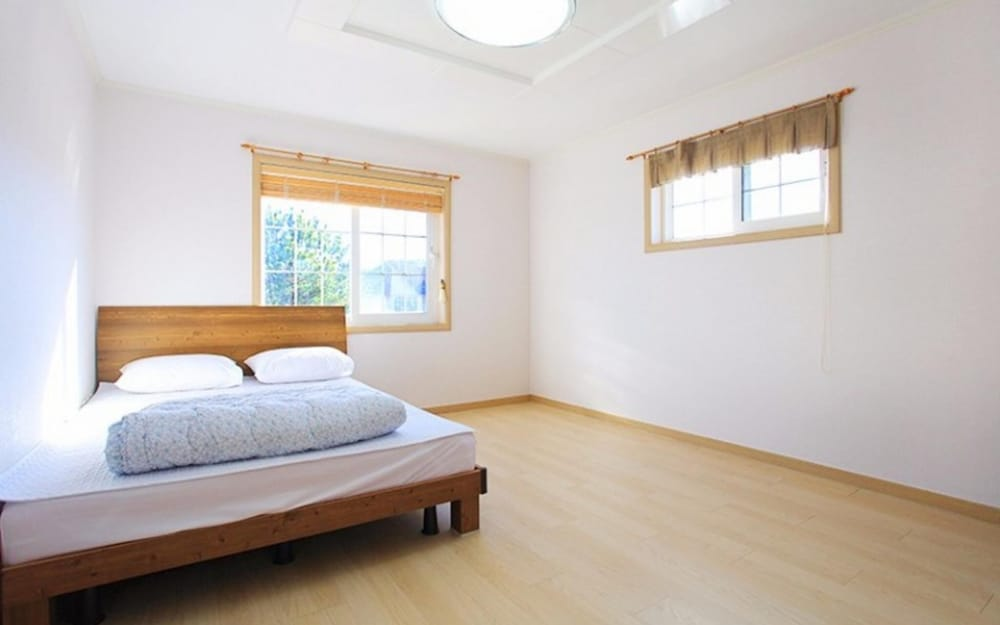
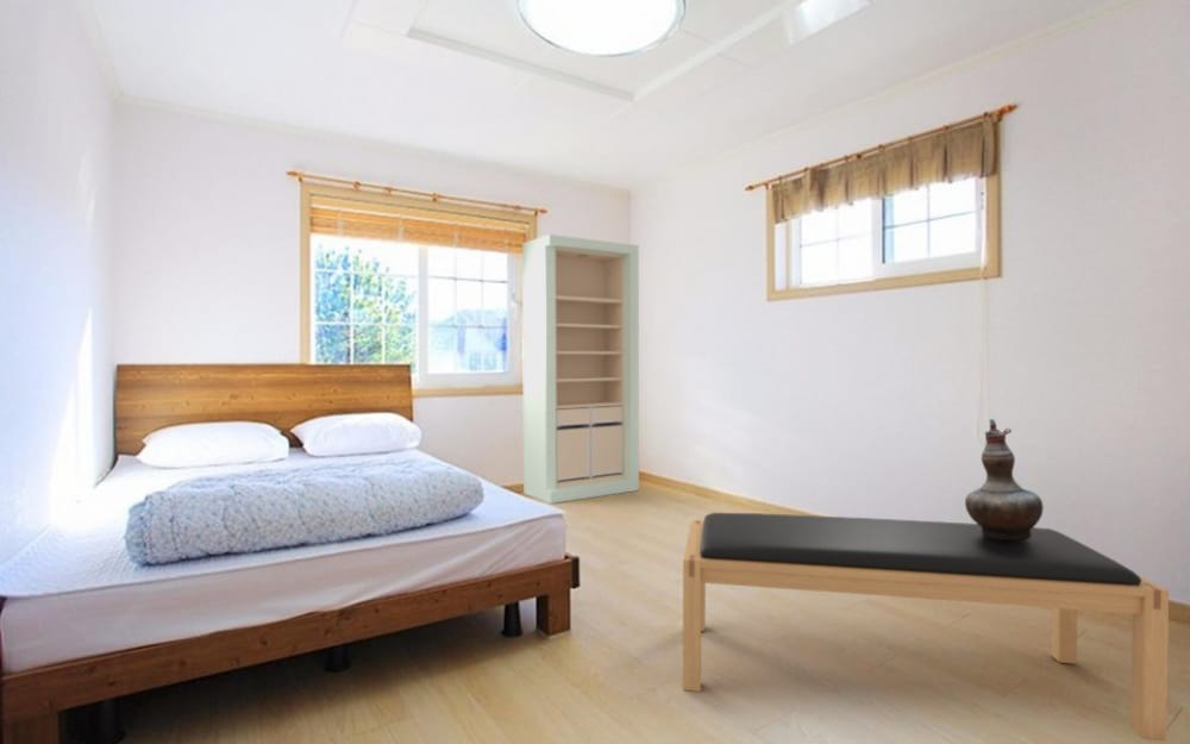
+ bench [682,512,1170,743]
+ decorative vase [964,418,1045,542]
+ storage cabinet [521,233,640,505]
